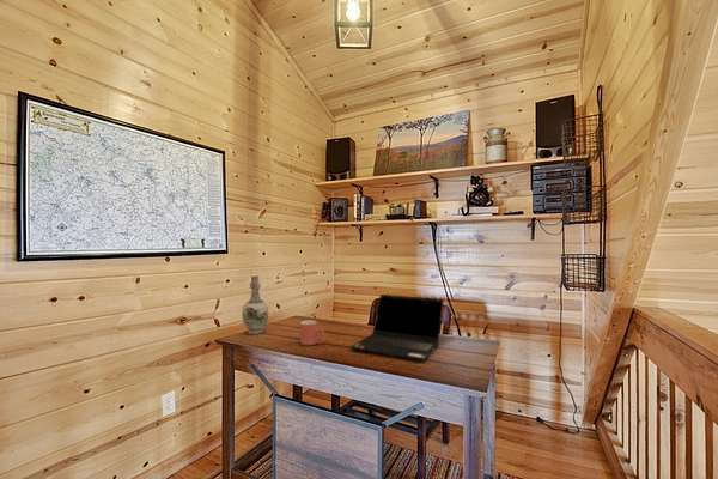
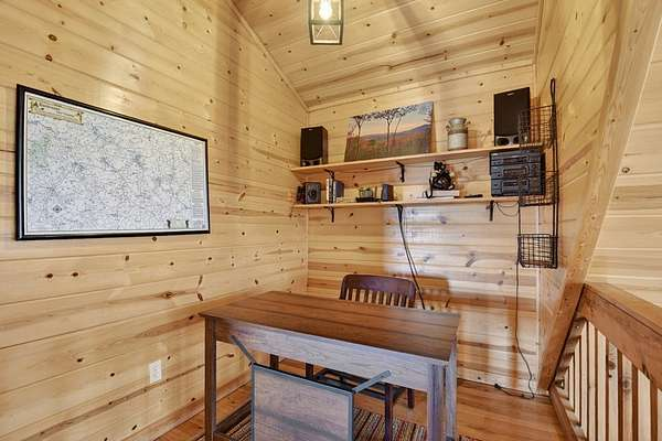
- vase [241,274,269,335]
- mug [299,320,327,347]
- laptop computer [349,293,445,362]
